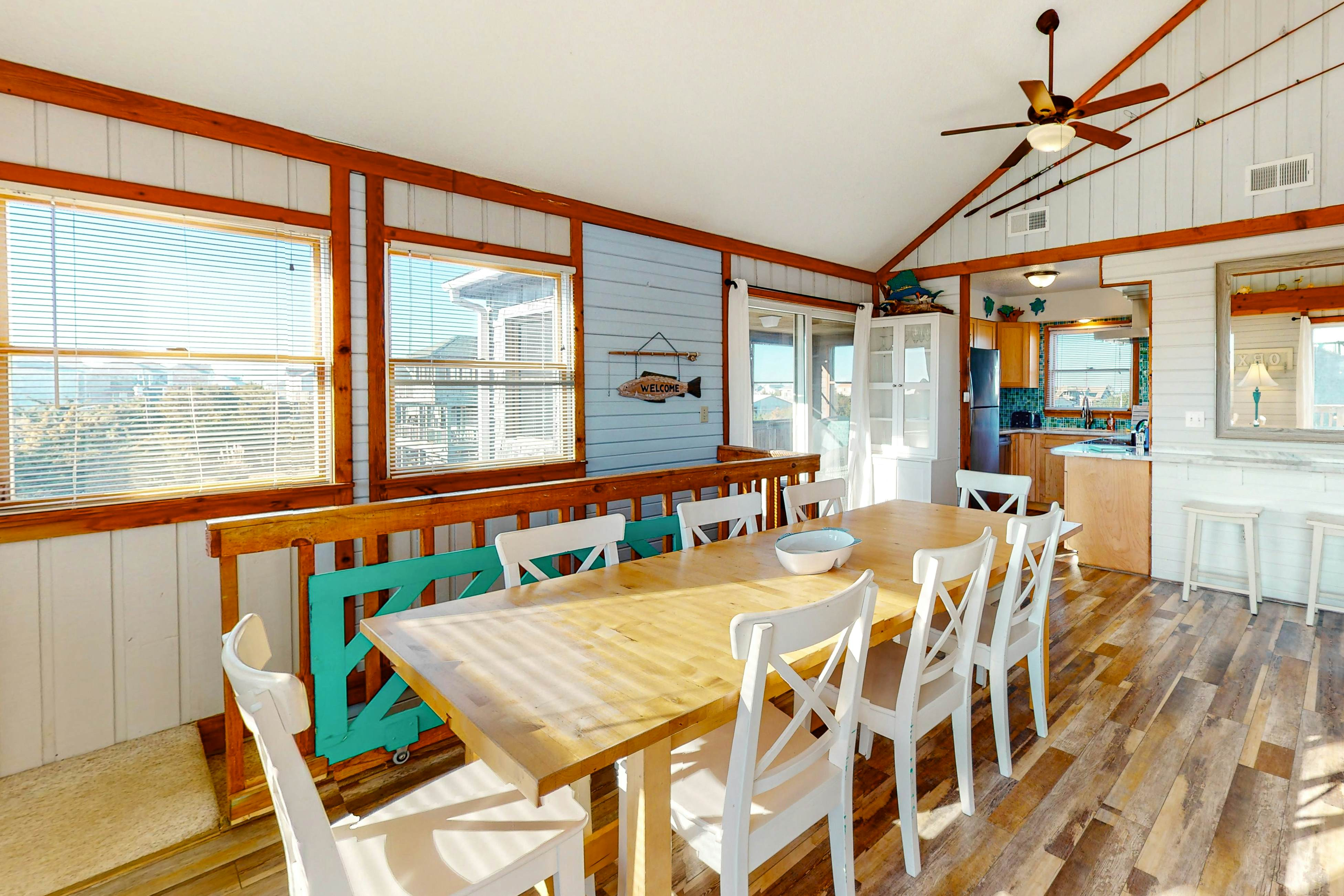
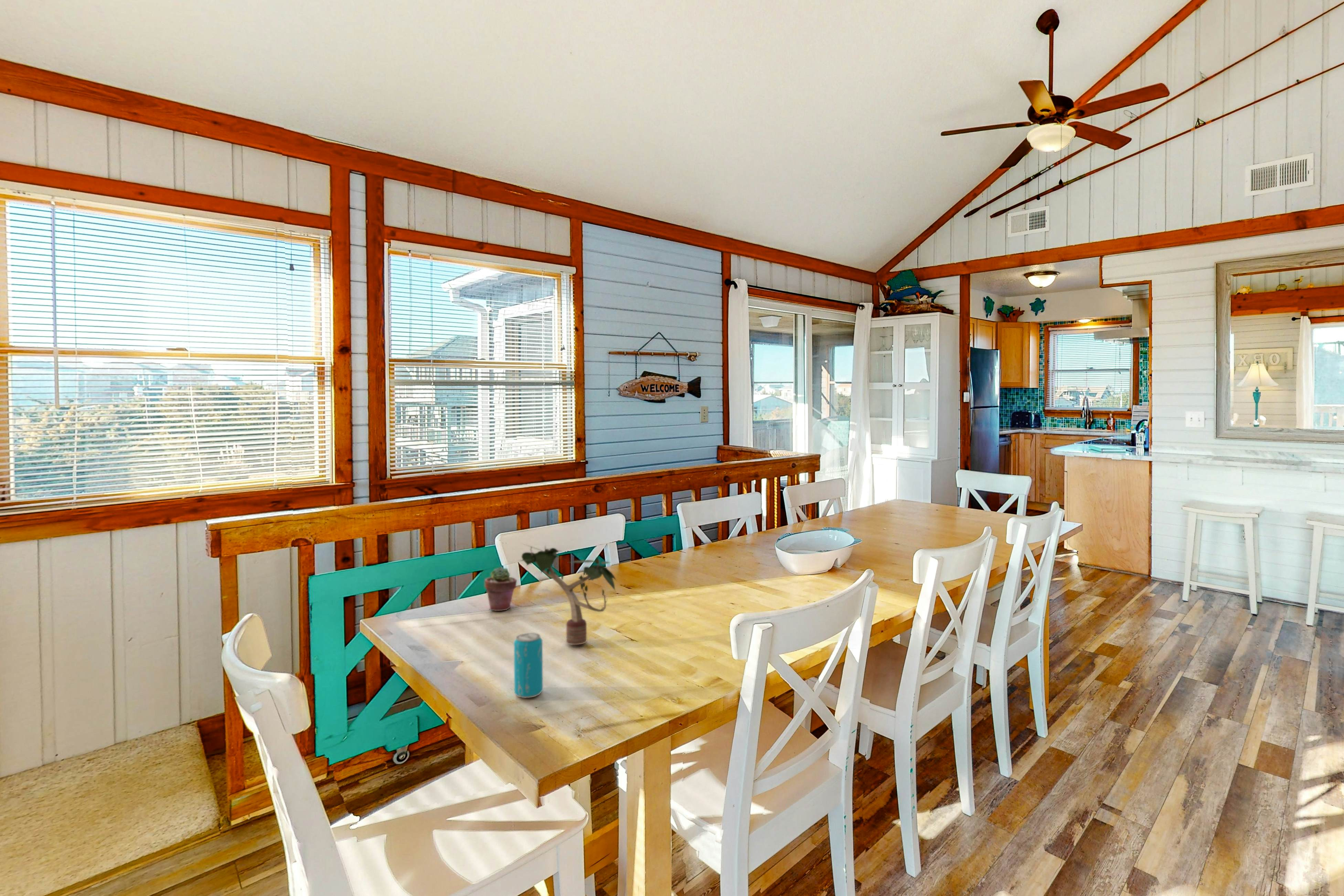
+ potted succulent [484,566,517,611]
+ beverage can [513,632,543,698]
+ potted plant [516,543,618,645]
